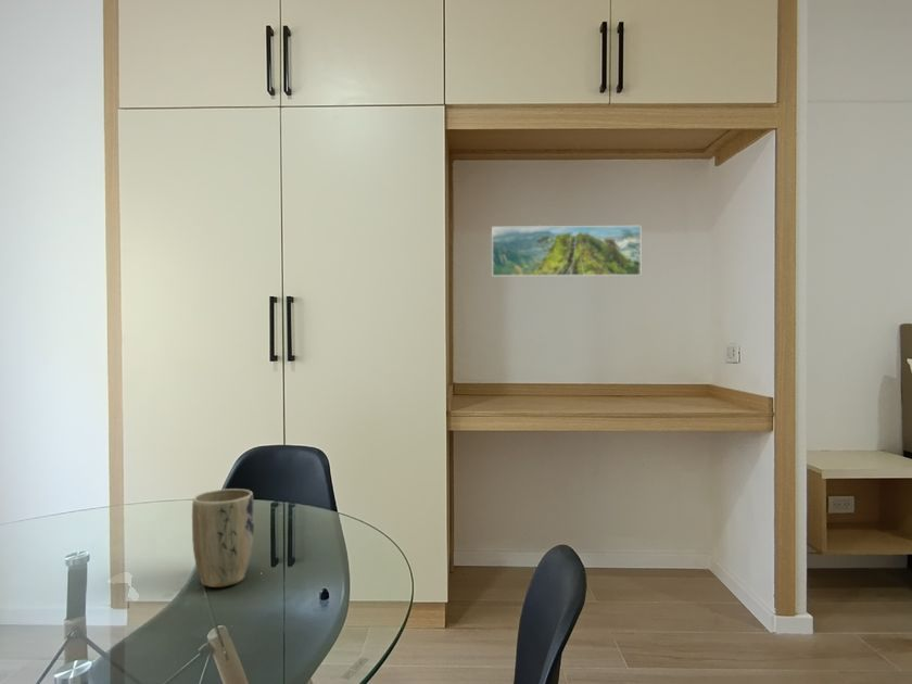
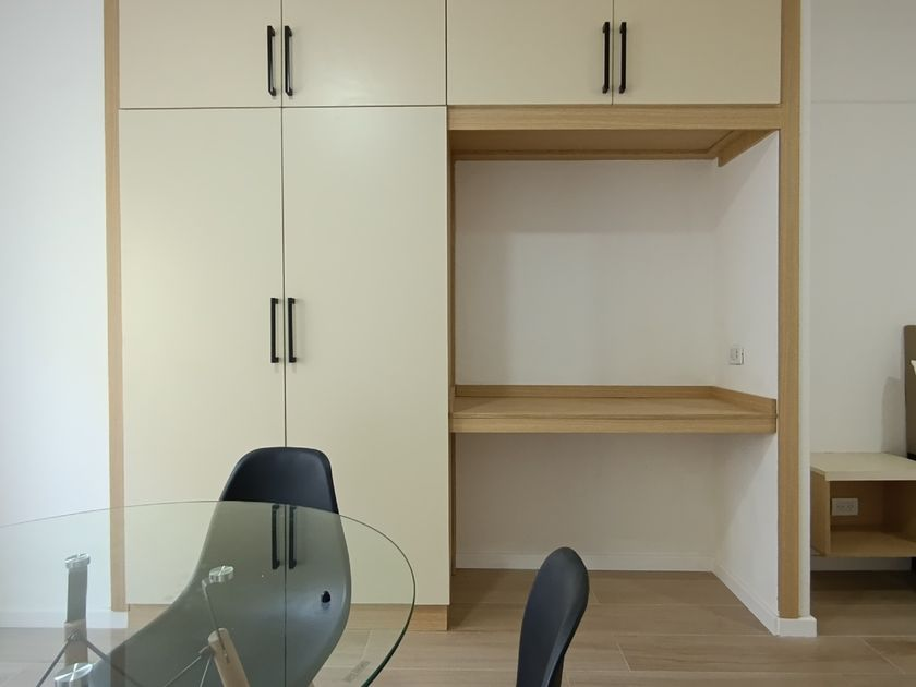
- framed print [491,225,642,278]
- plant pot [191,487,255,588]
